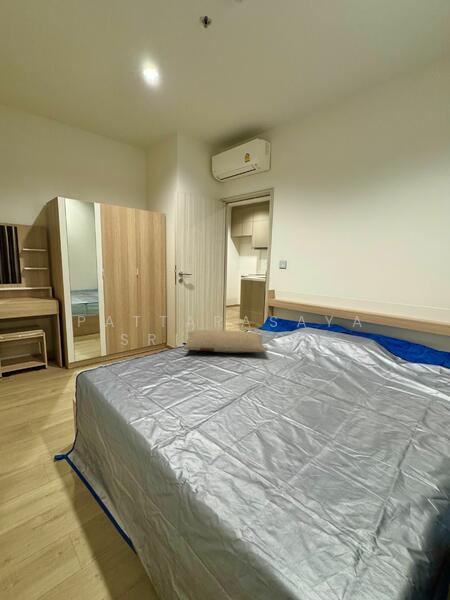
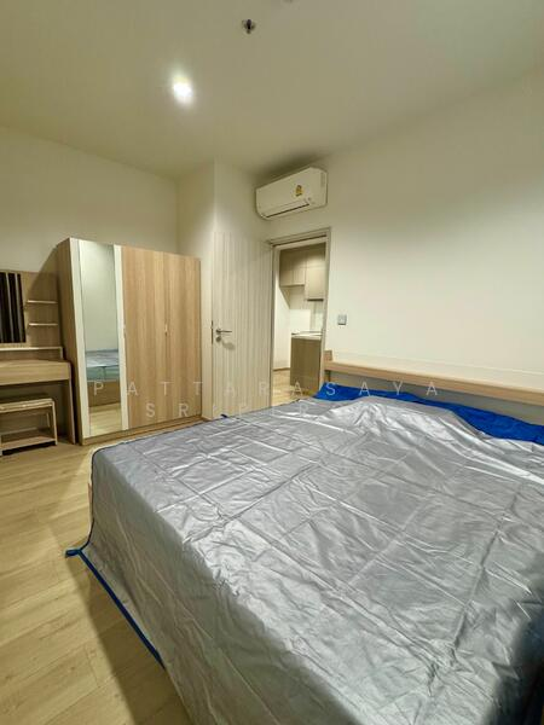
- pillow [182,329,267,354]
